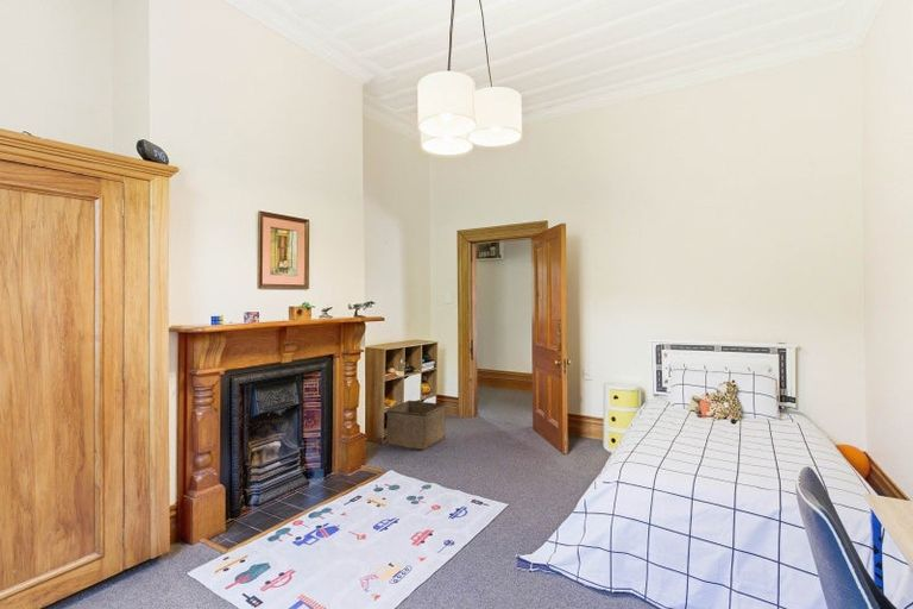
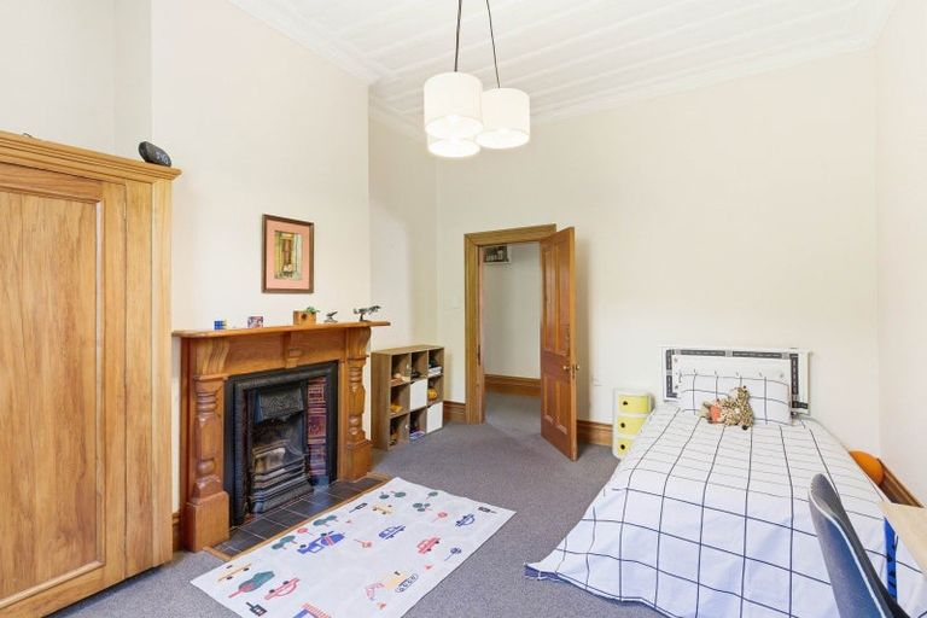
- storage bin [385,400,447,452]
